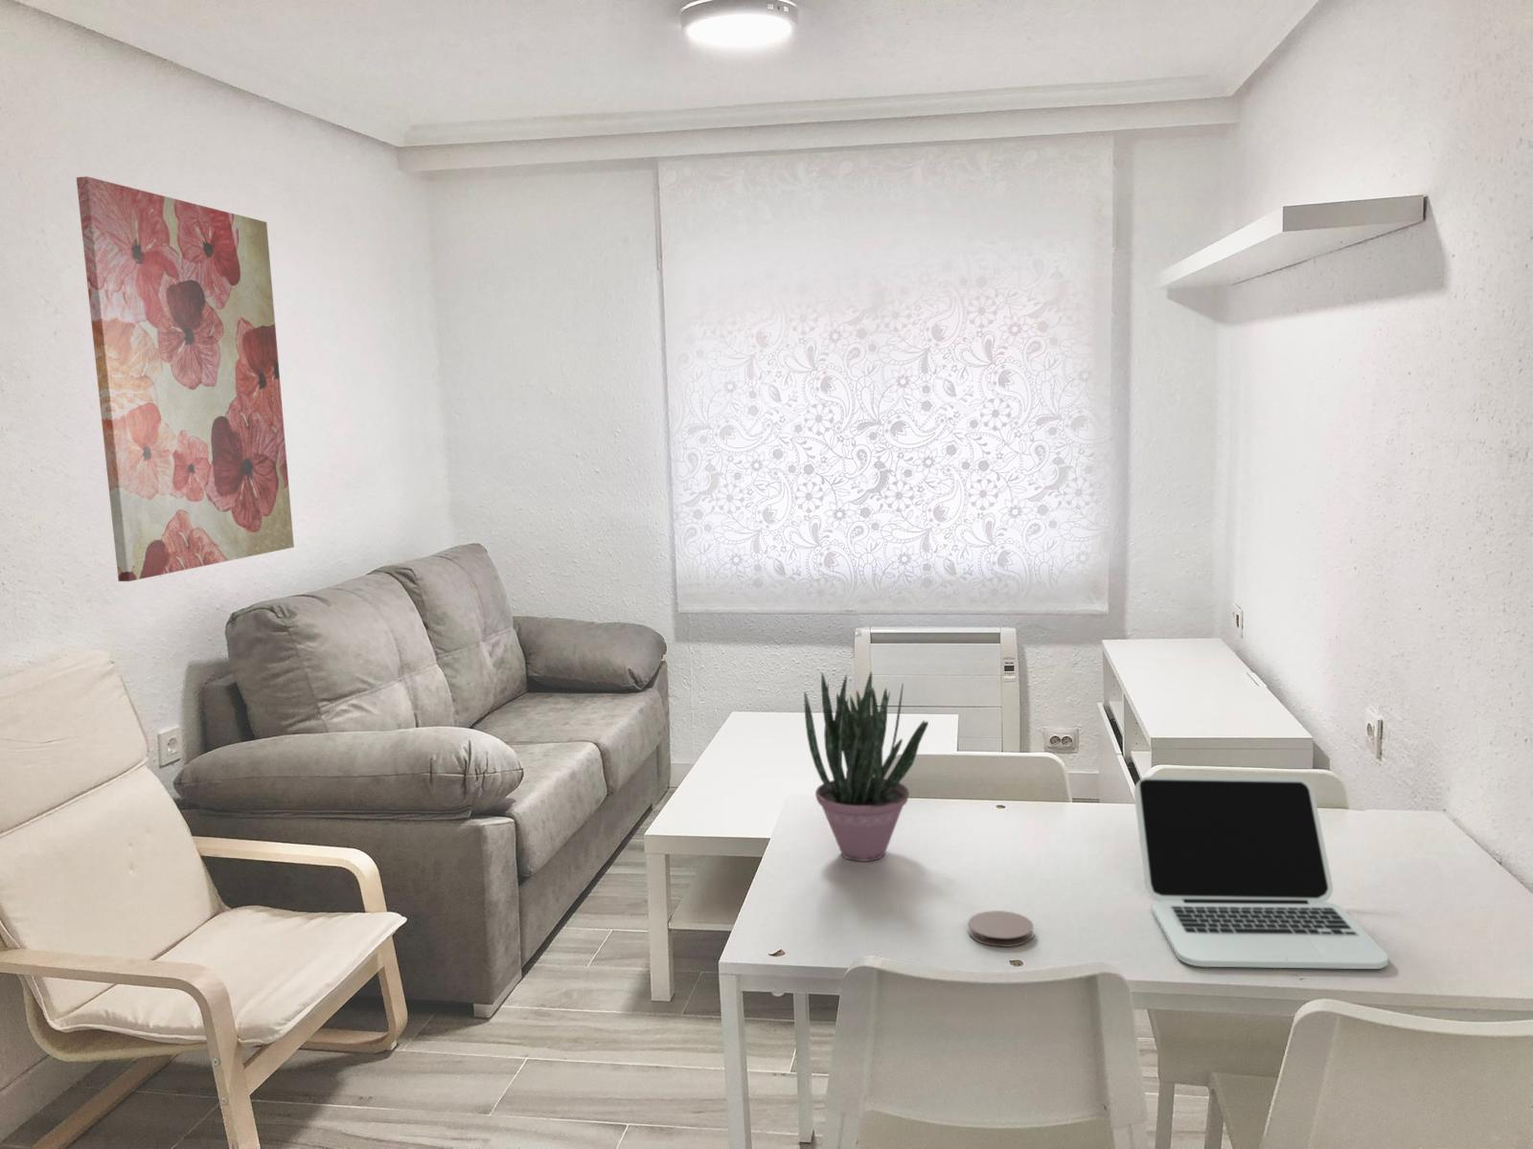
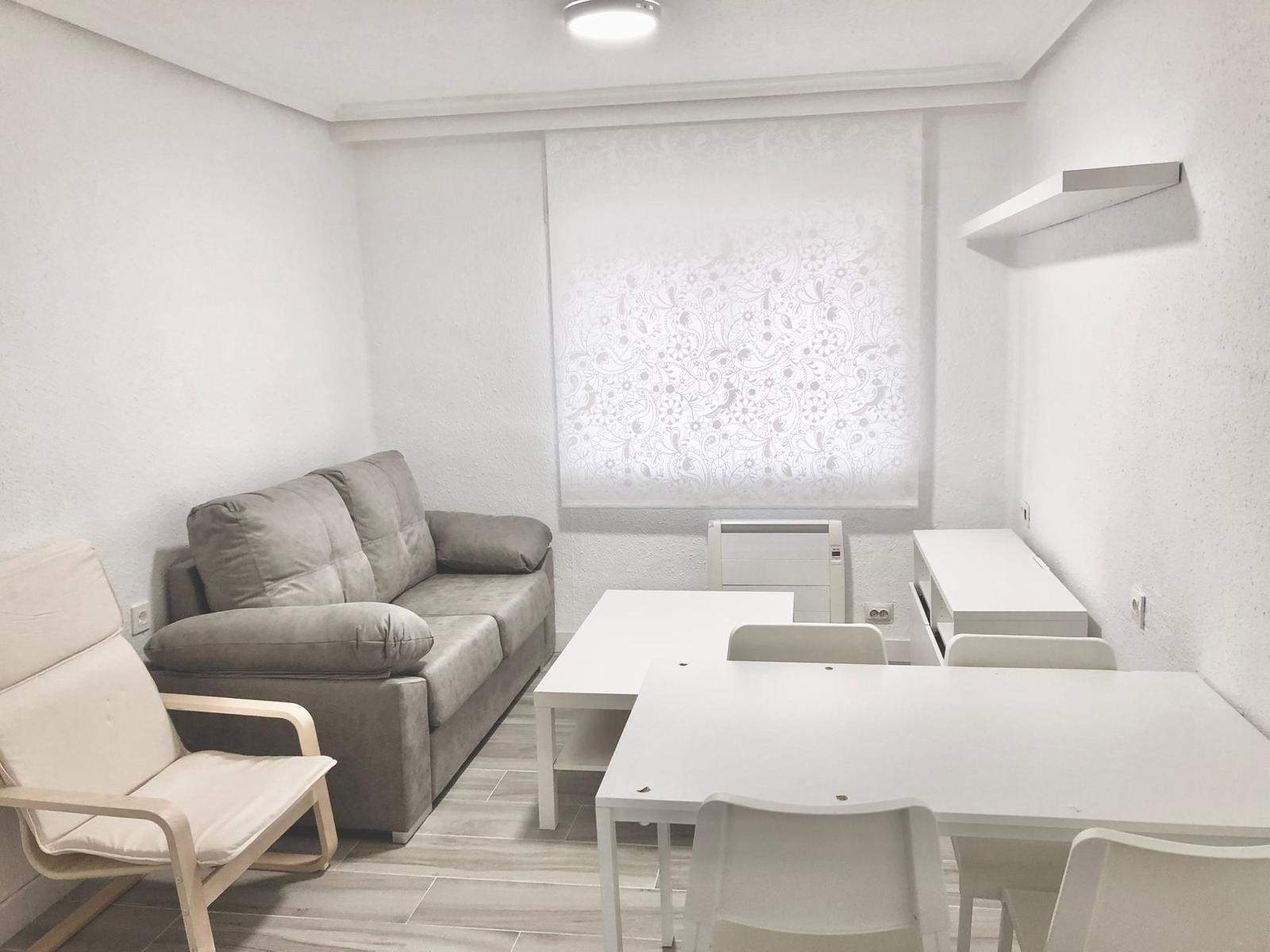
- wall art [76,175,295,582]
- potted plant [803,670,929,862]
- laptop [1133,776,1389,970]
- coaster [968,910,1034,947]
